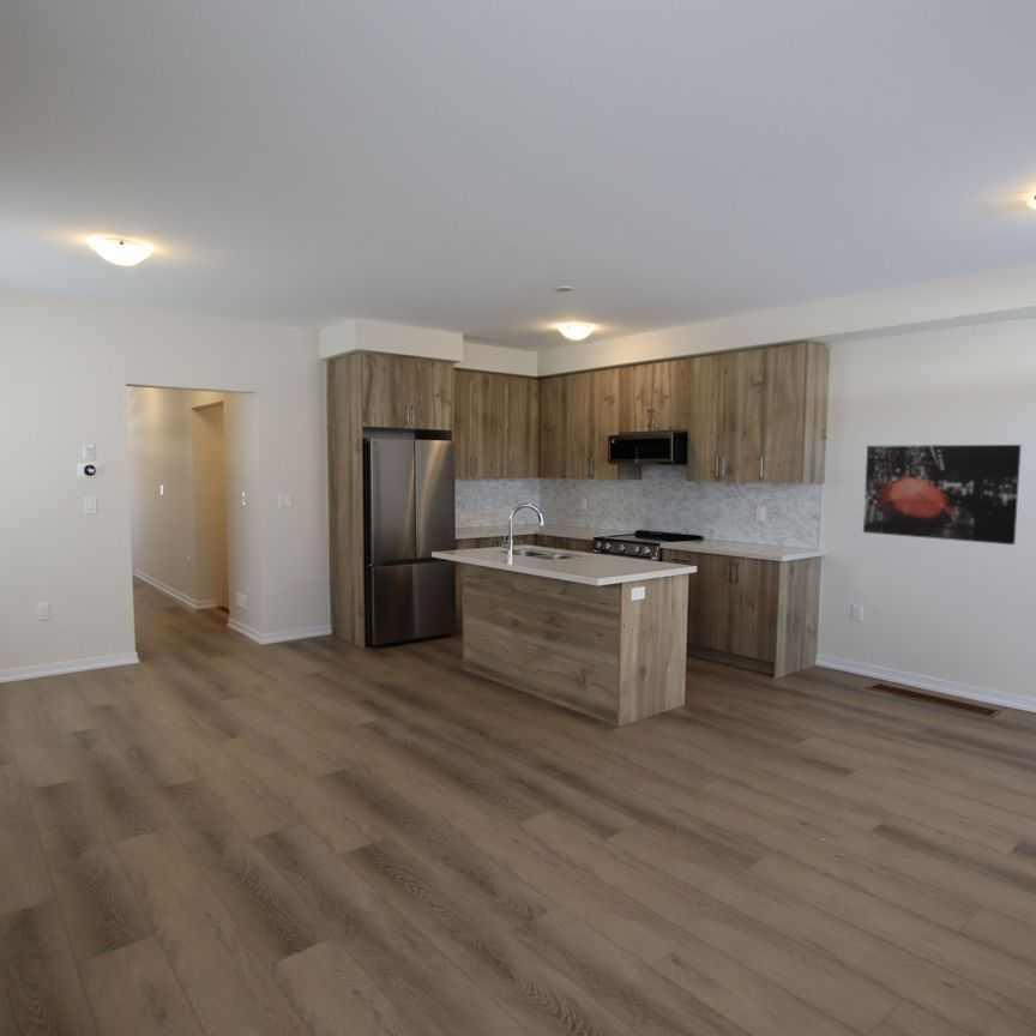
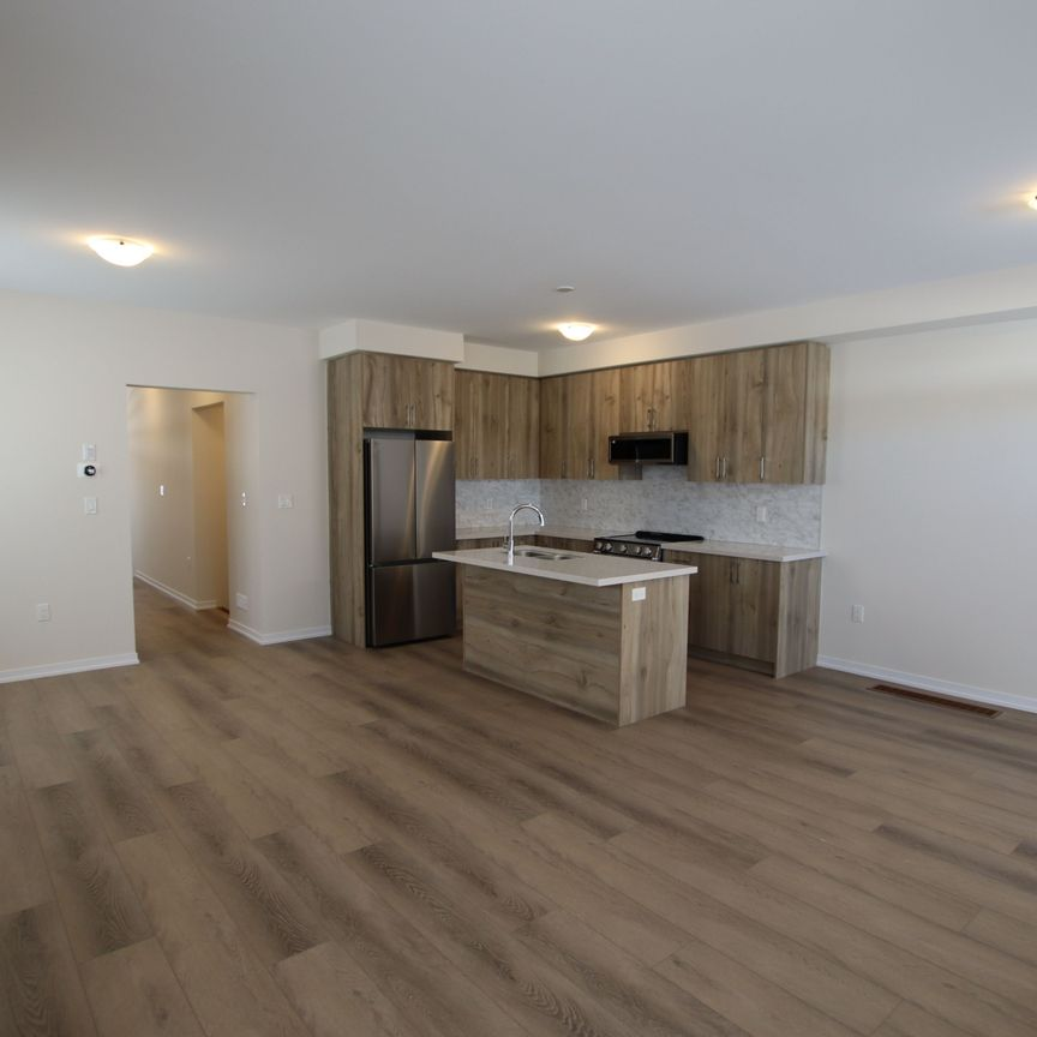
- wall art [862,444,1022,546]
